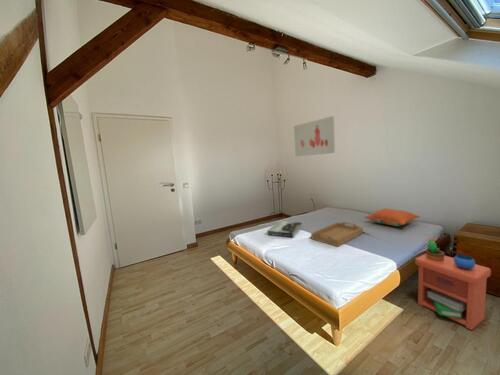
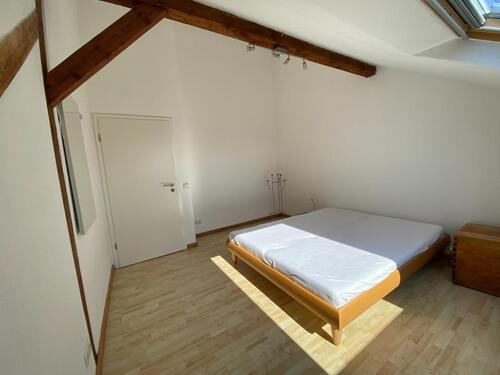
- wall art [293,115,336,157]
- book [266,220,303,239]
- serving tray [310,221,364,248]
- pillow [364,208,421,227]
- nightstand [414,237,492,331]
